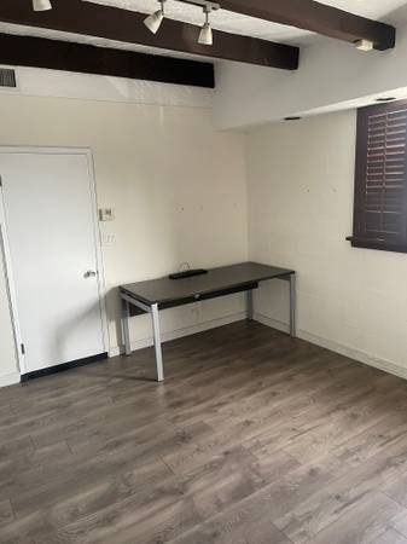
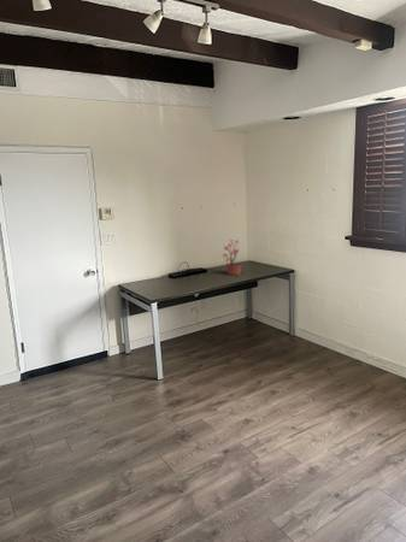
+ potted plant [222,238,243,277]
